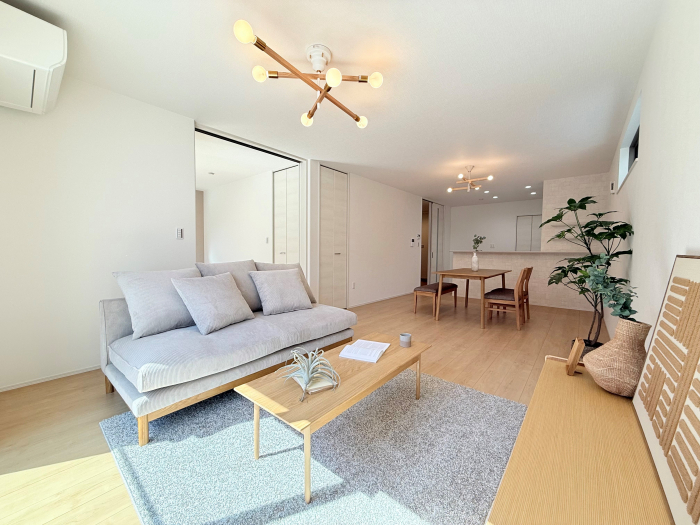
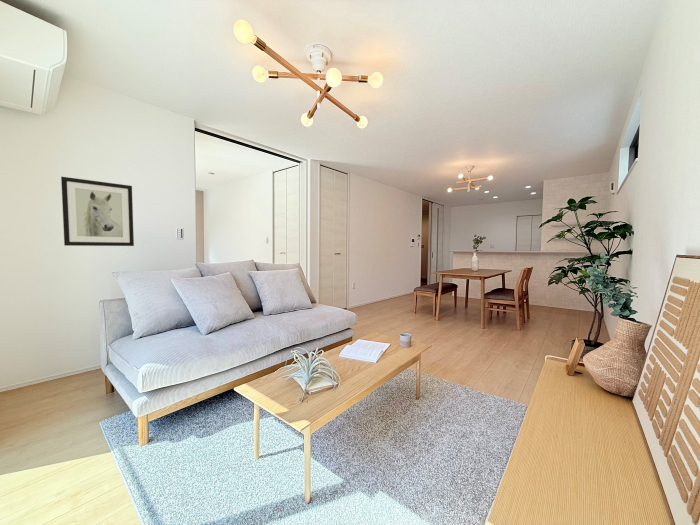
+ wall art [60,176,135,247]
